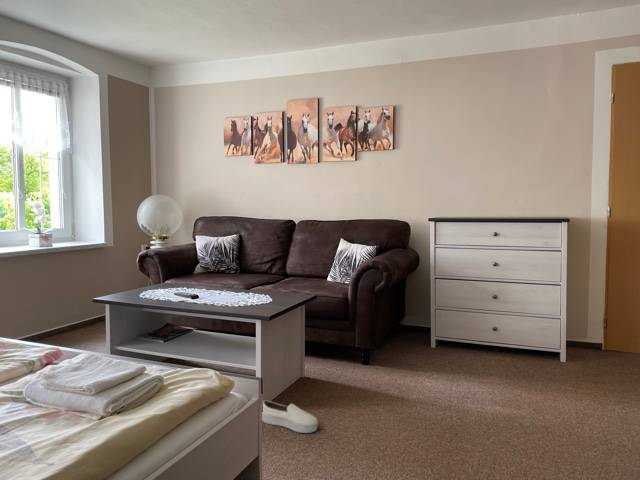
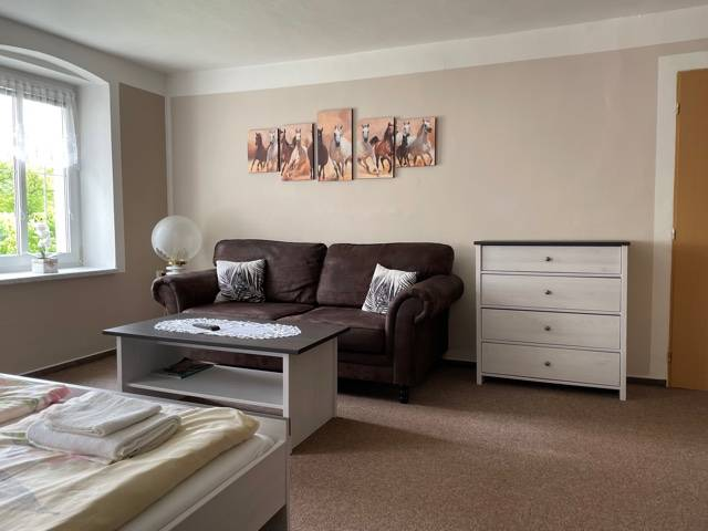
- shoe [261,399,319,434]
